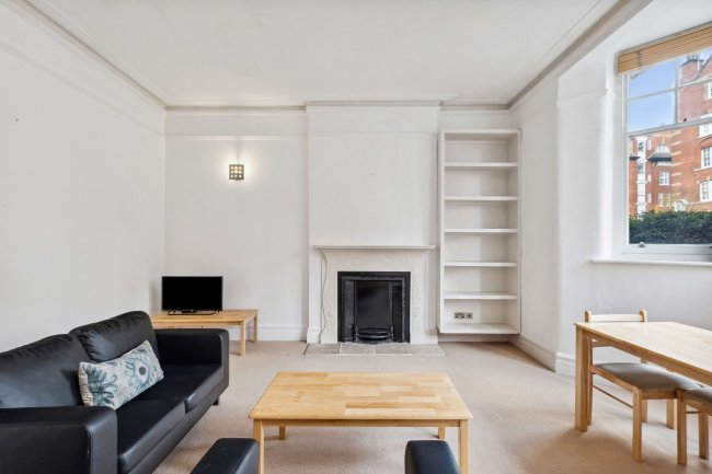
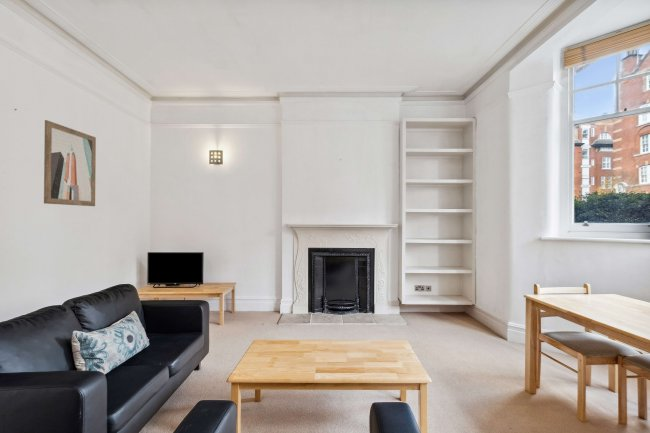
+ wall art [43,119,97,207]
